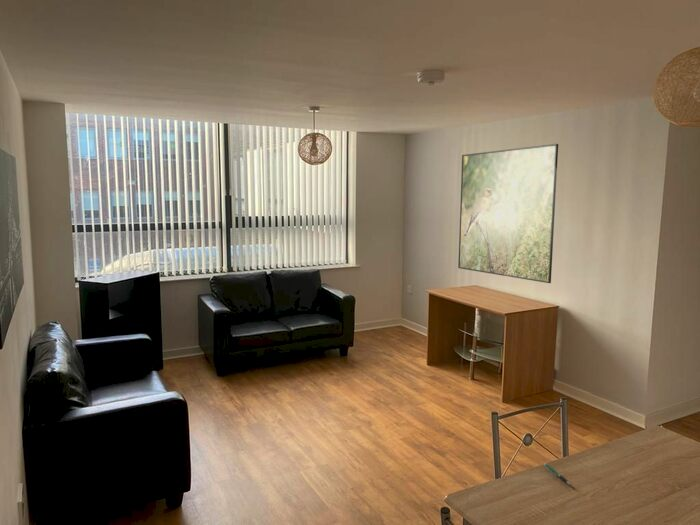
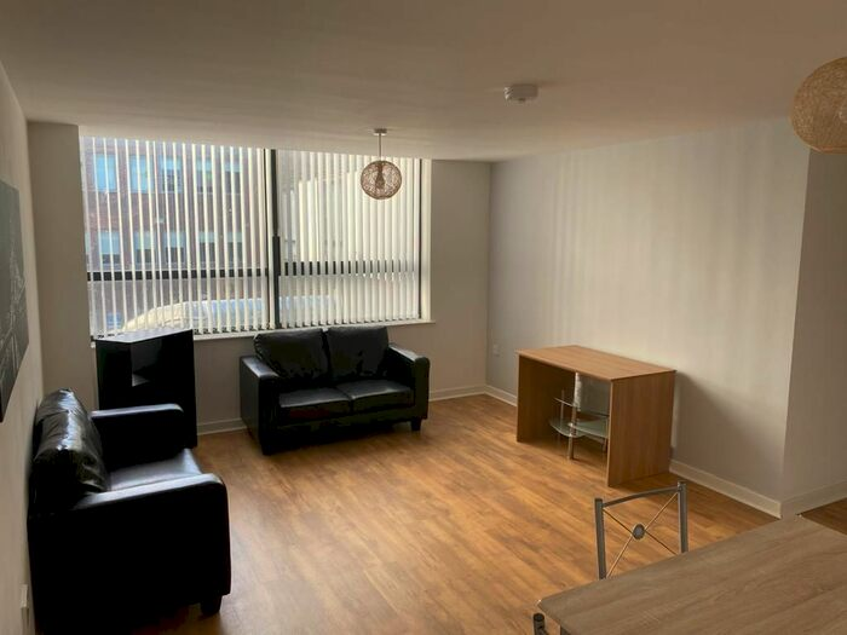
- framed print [457,143,559,284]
- pen [543,462,572,486]
